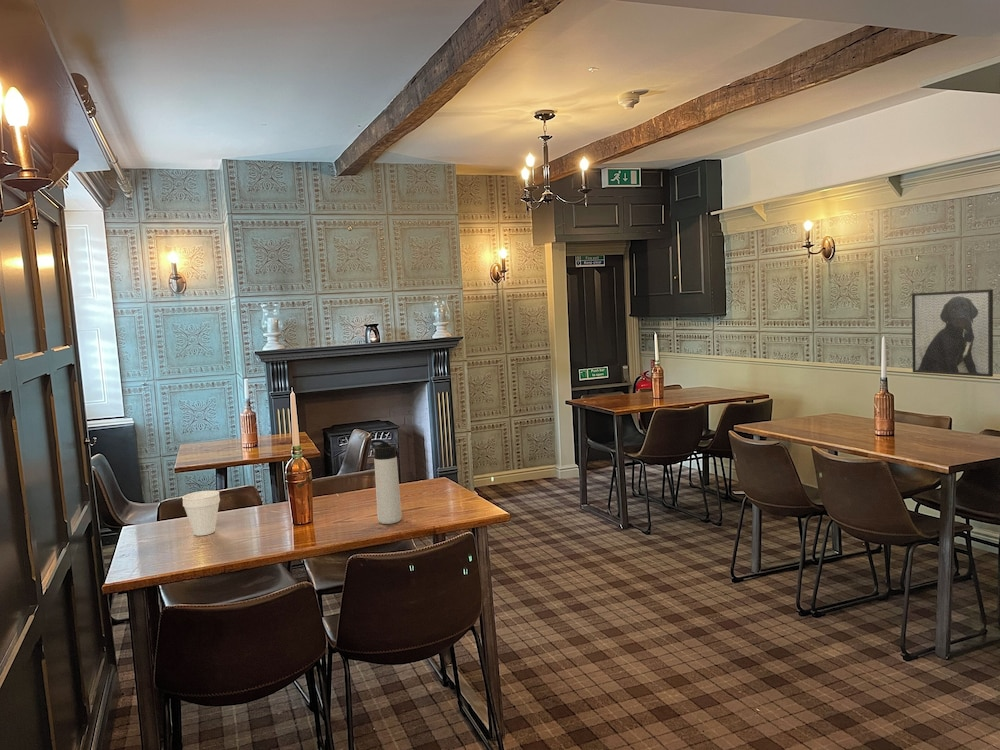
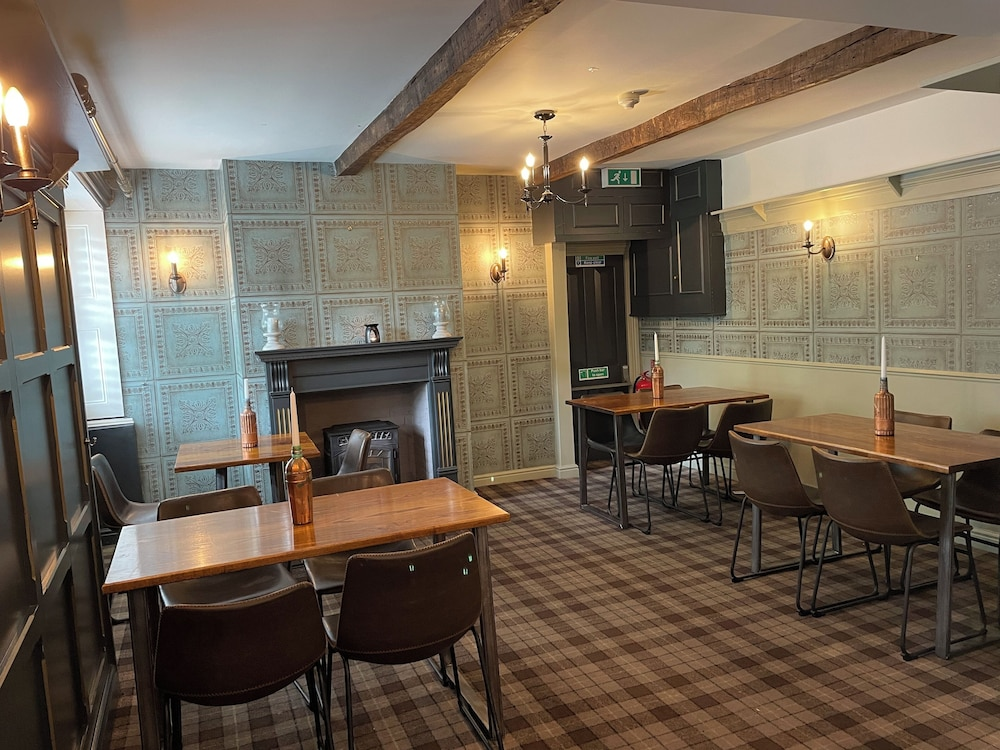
- thermos bottle [369,439,403,525]
- cup [181,490,221,537]
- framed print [911,288,994,378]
